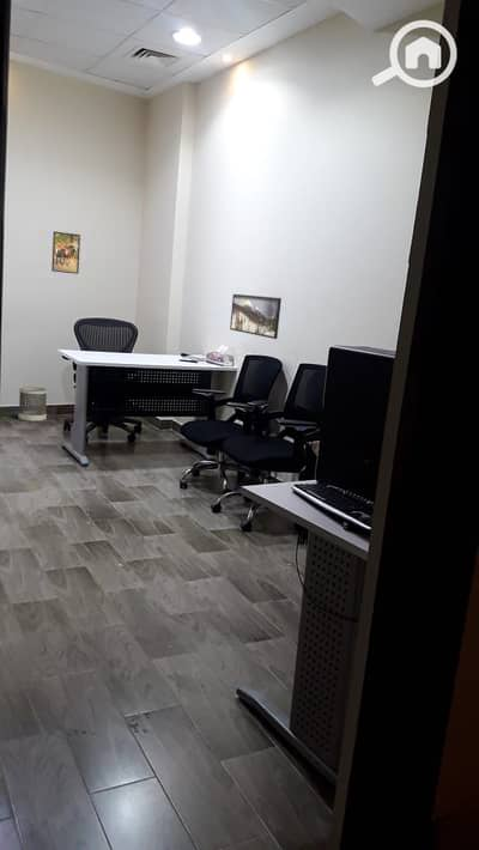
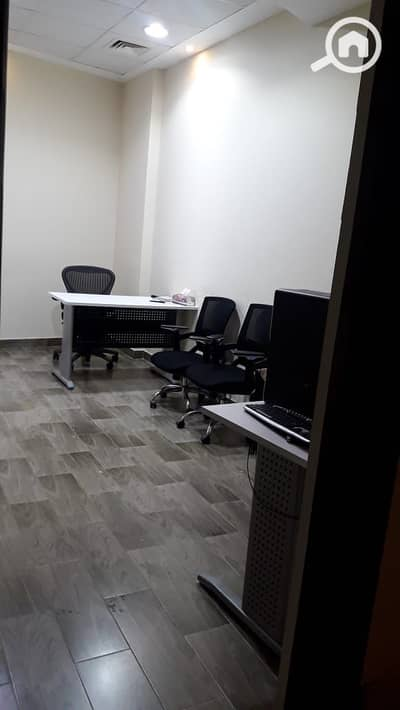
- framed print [229,293,283,340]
- wastebasket [17,385,48,423]
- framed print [50,230,81,275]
